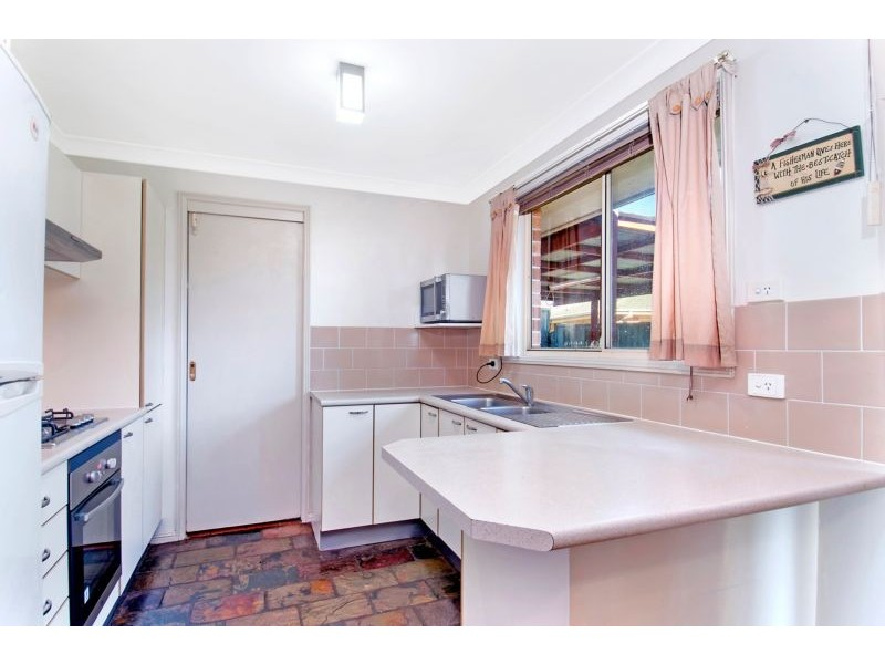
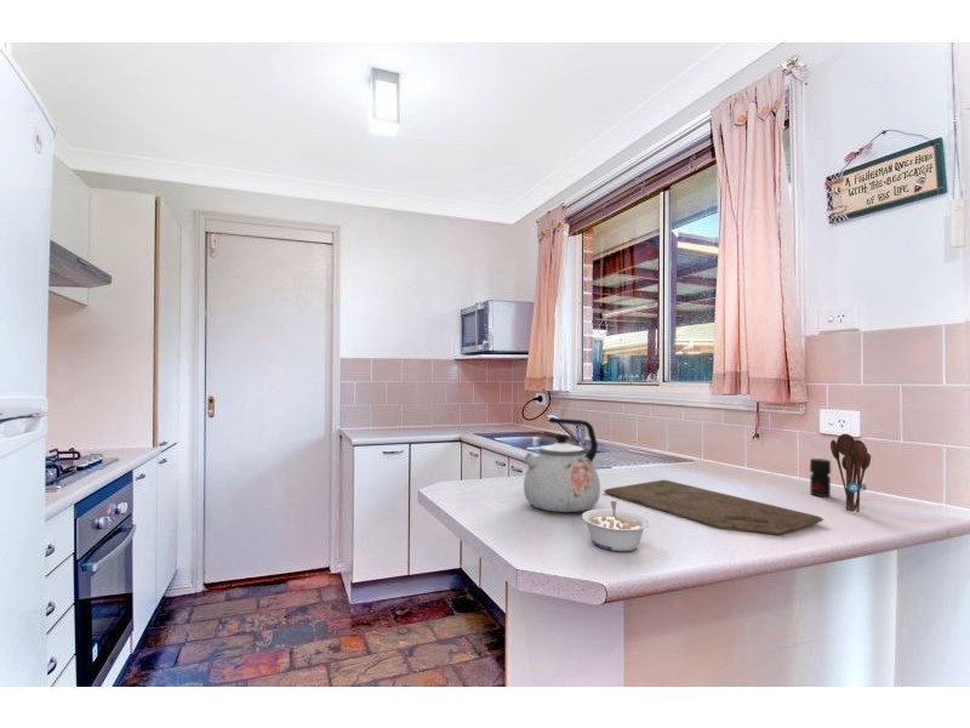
+ kettle [523,417,601,513]
+ cutting board [603,478,824,536]
+ jar [809,457,832,497]
+ legume [581,500,650,552]
+ utensil holder [829,433,872,513]
